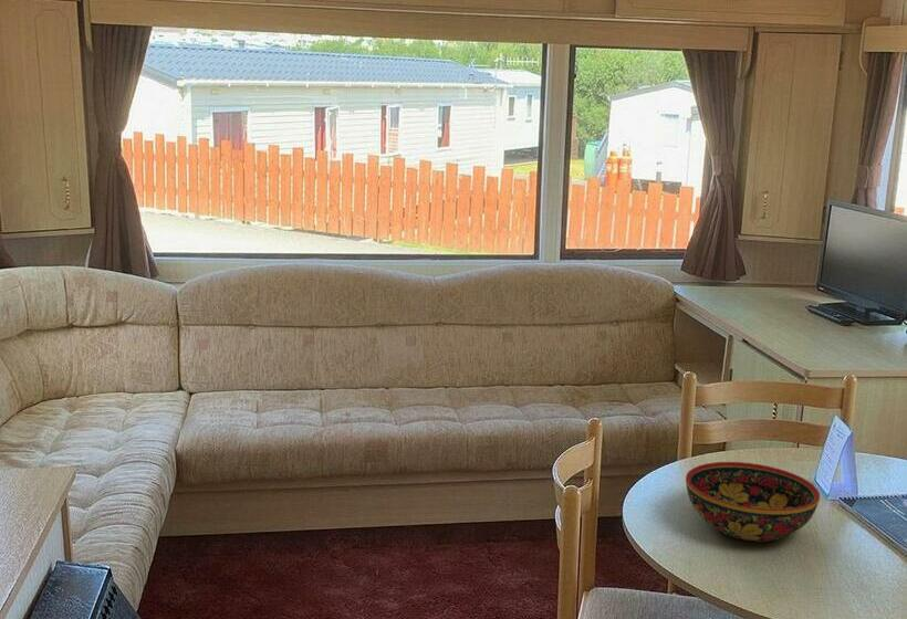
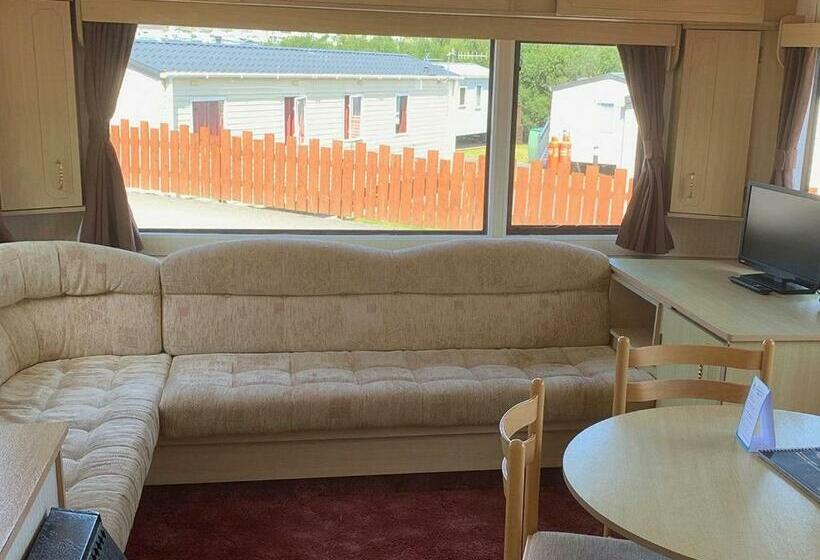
- bowl [685,461,821,543]
